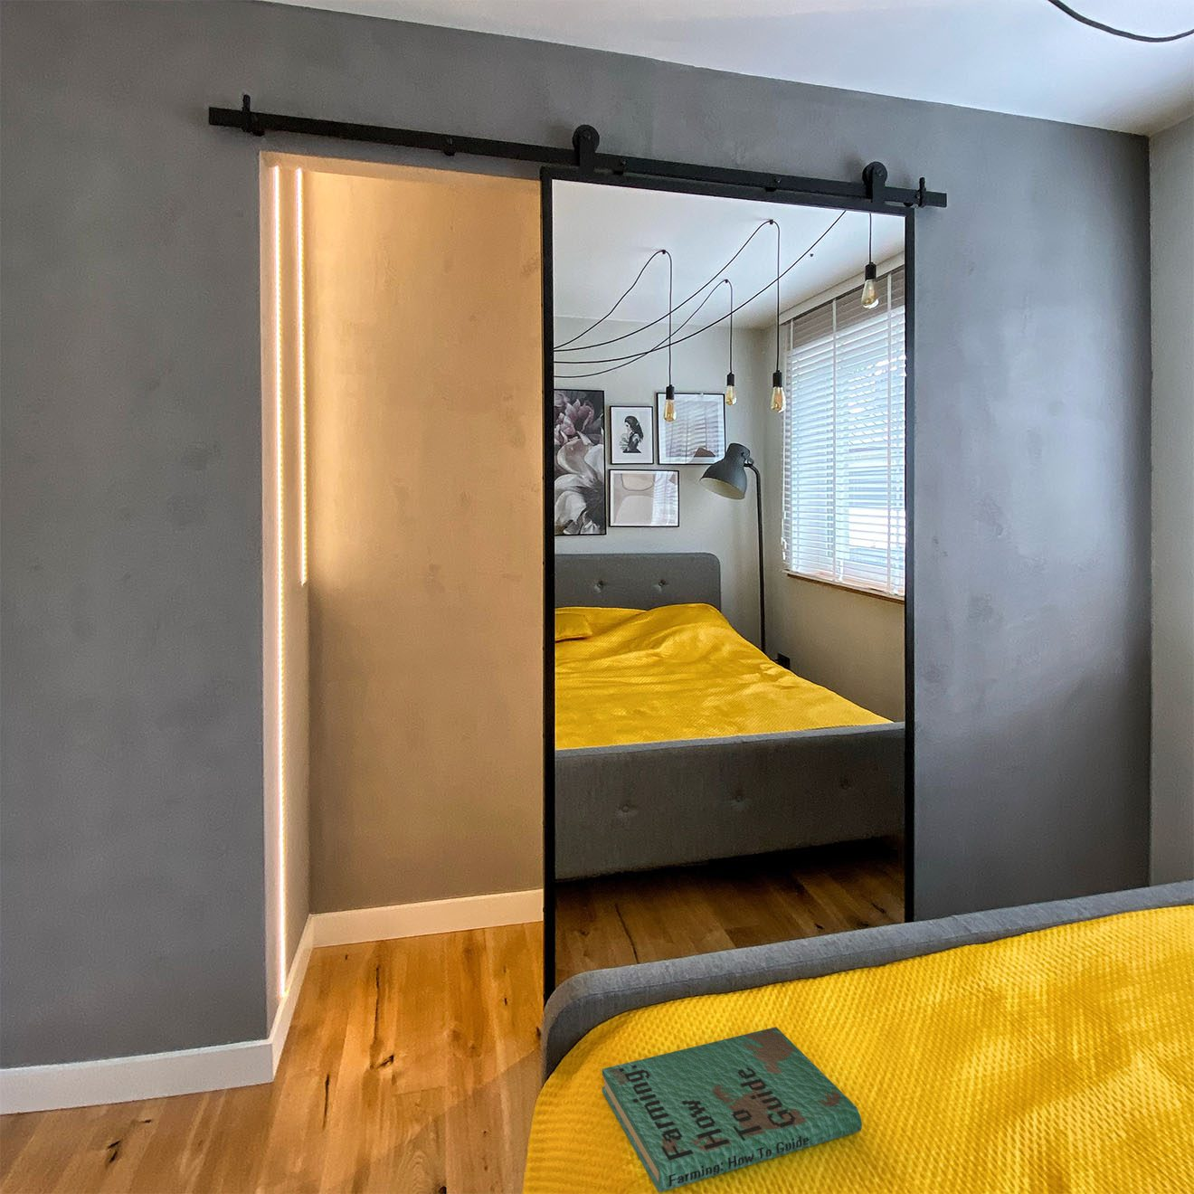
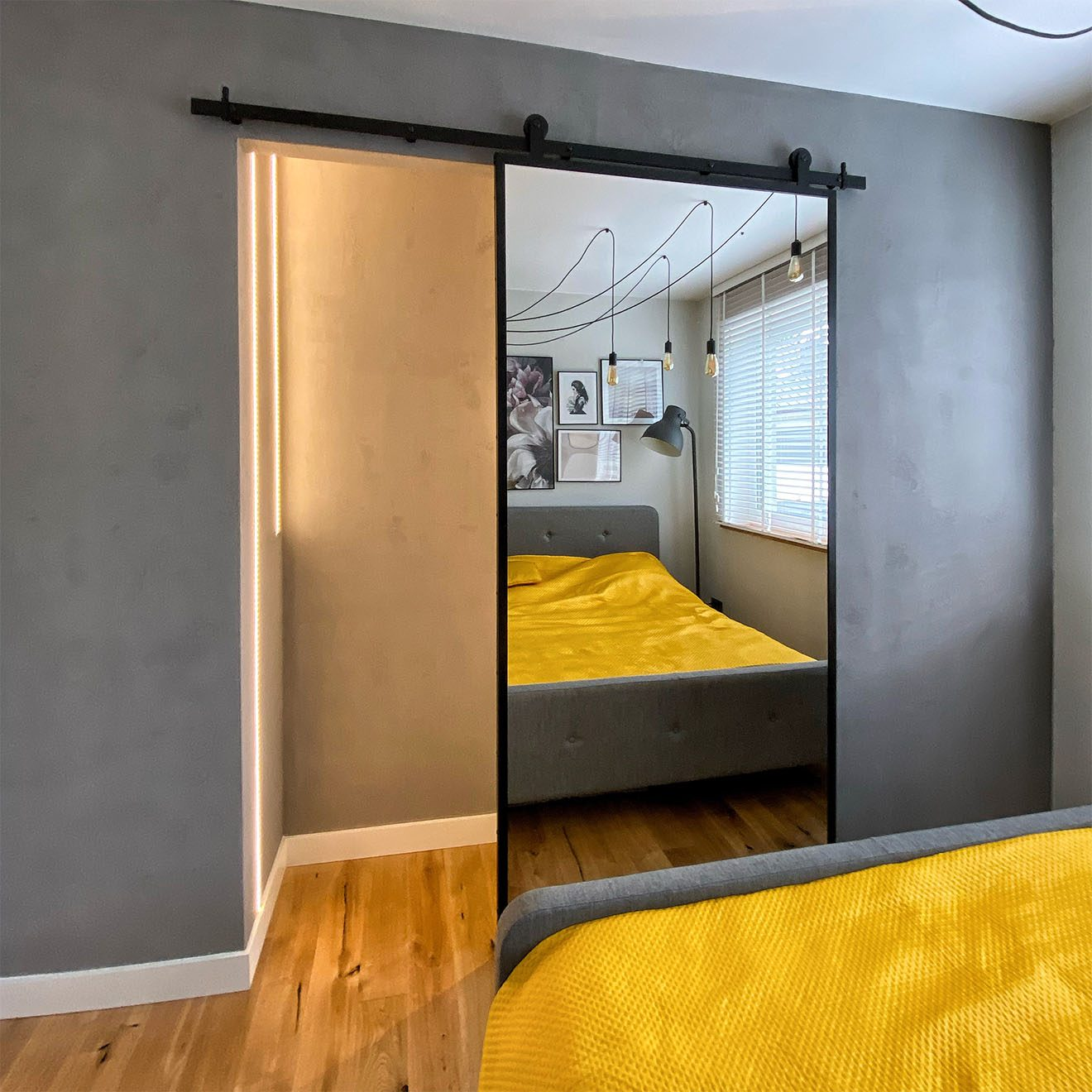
- book [601,1026,863,1193]
